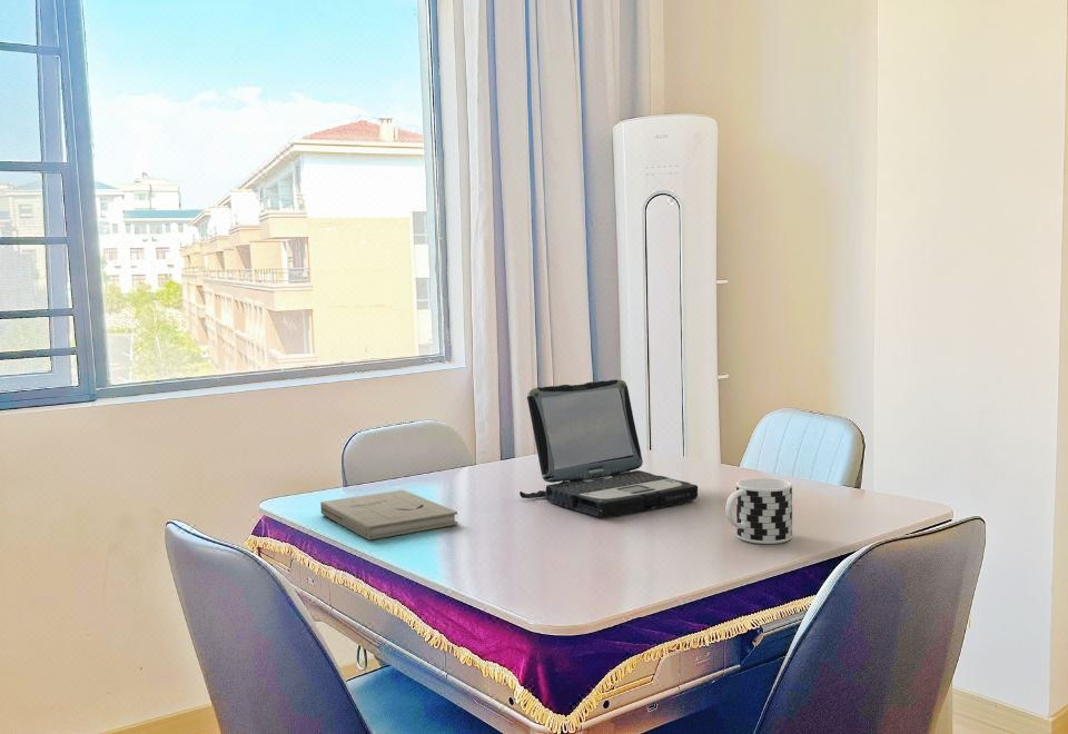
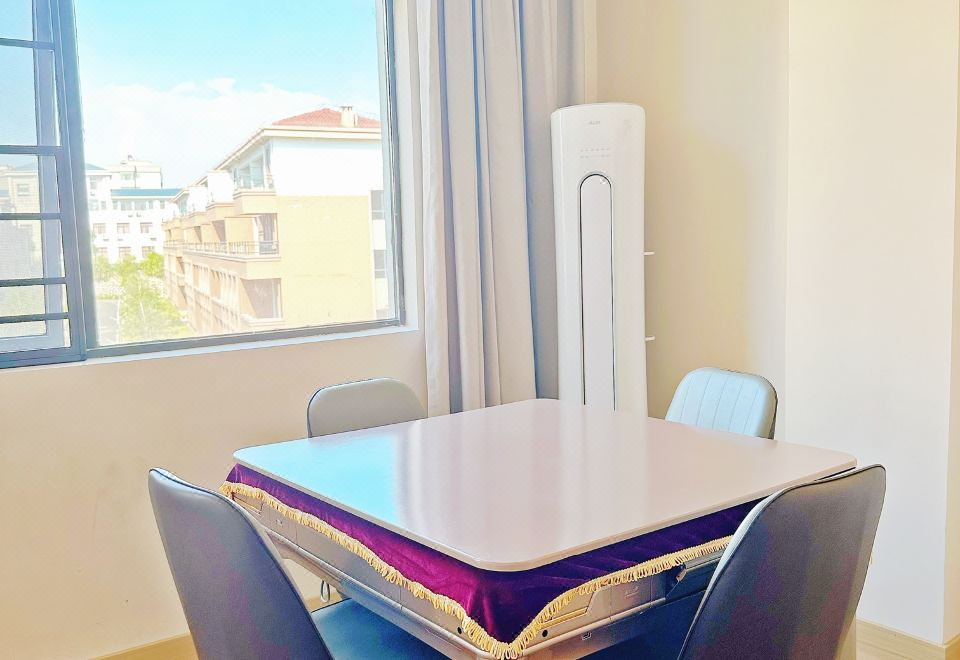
- book [319,488,458,542]
- cup [724,477,793,545]
- laptop [518,378,699,518]
